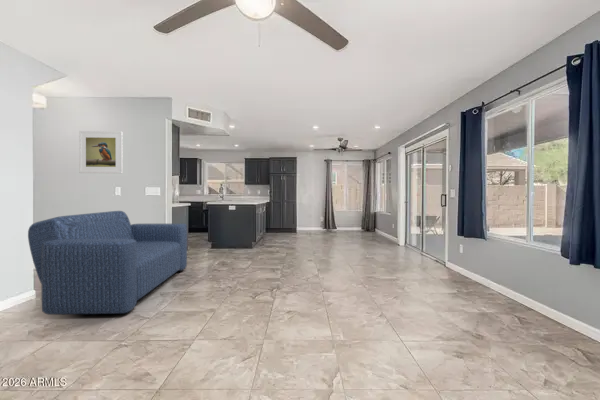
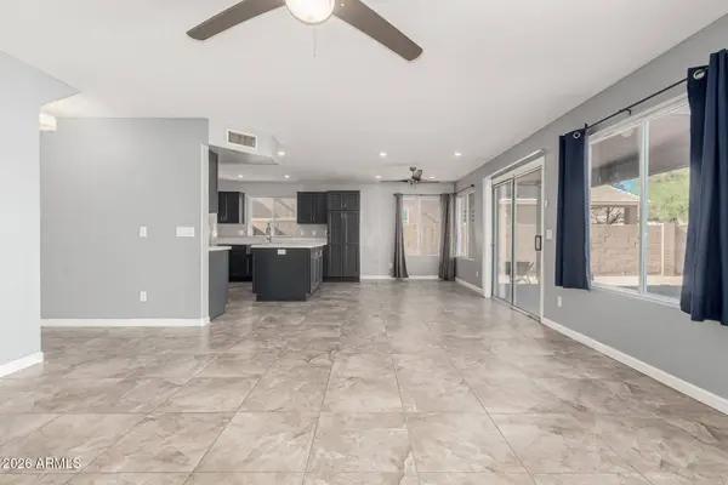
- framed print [78,130,124,174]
- sofa [27,210,188,316]
